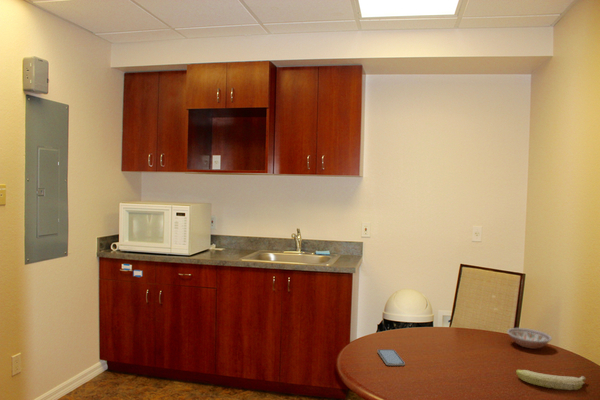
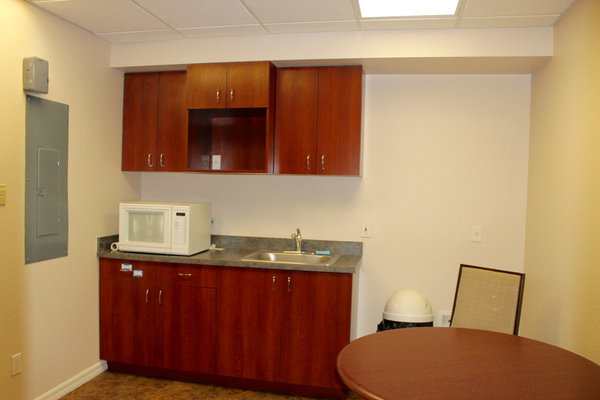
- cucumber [515,369,587,391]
- smartphone [376,348,406,366]
- bowl [506,327,553,350]
